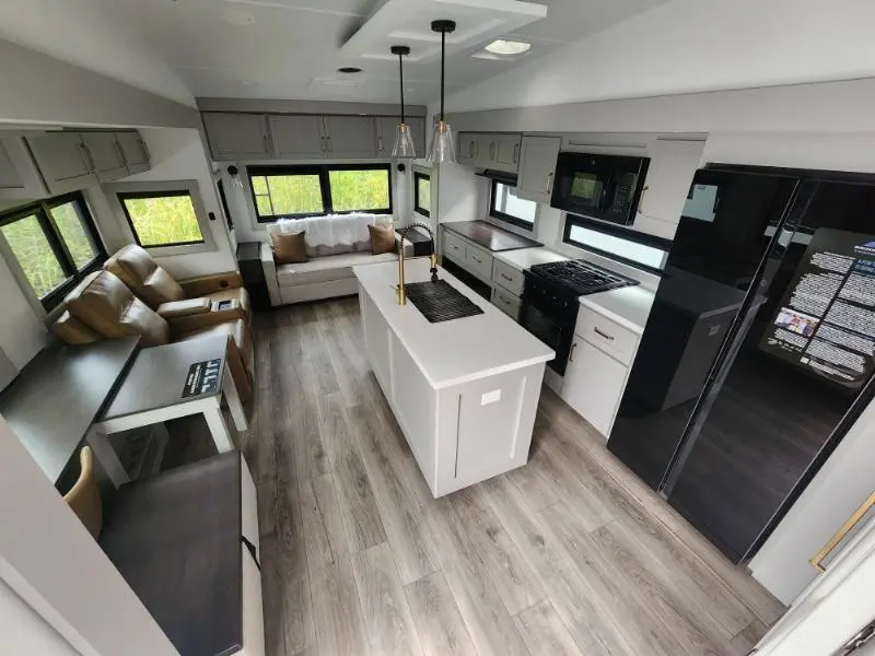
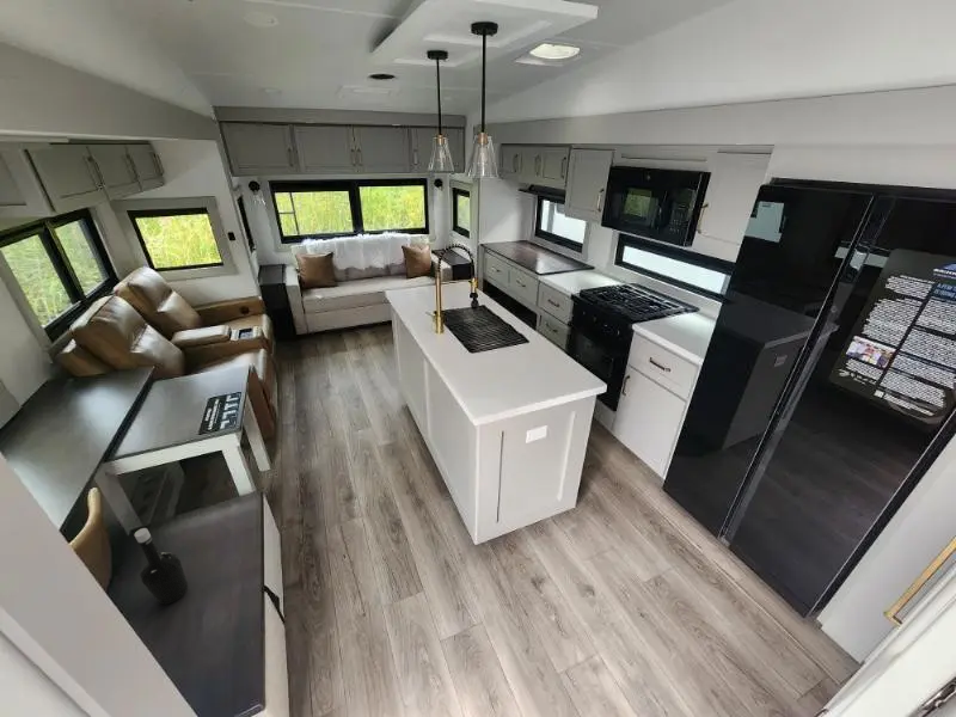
+ bottle [134,527,189,606]
